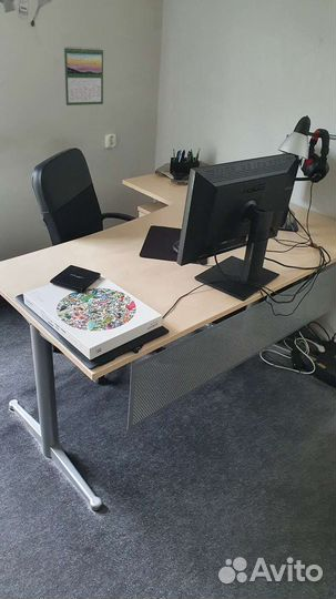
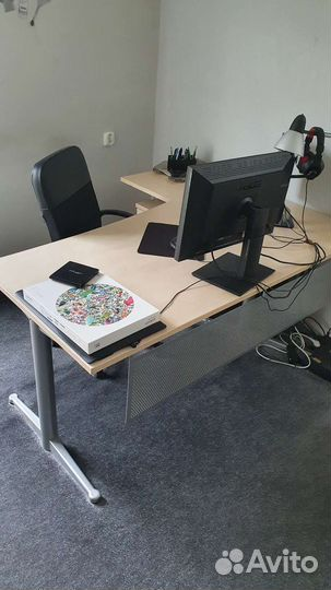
- calendar [63,45,104,106]
